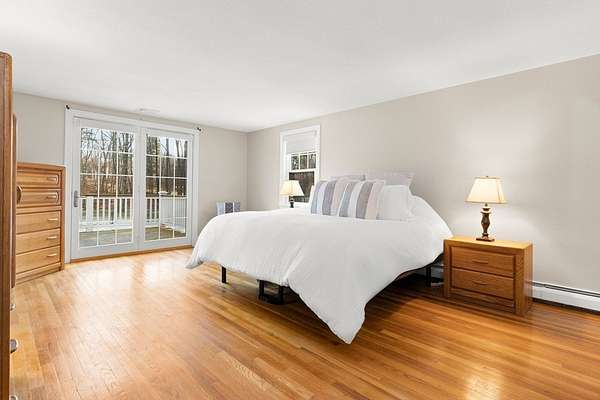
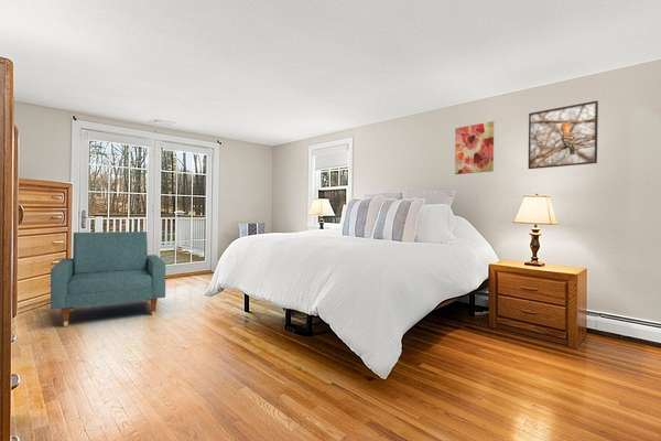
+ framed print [527,99,599,170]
+ armchair [50,230,166,327]
+ wall art [454,120,495,175]
